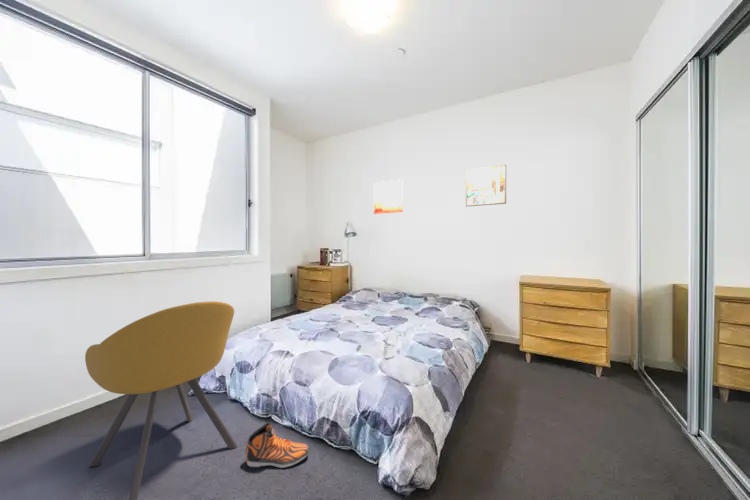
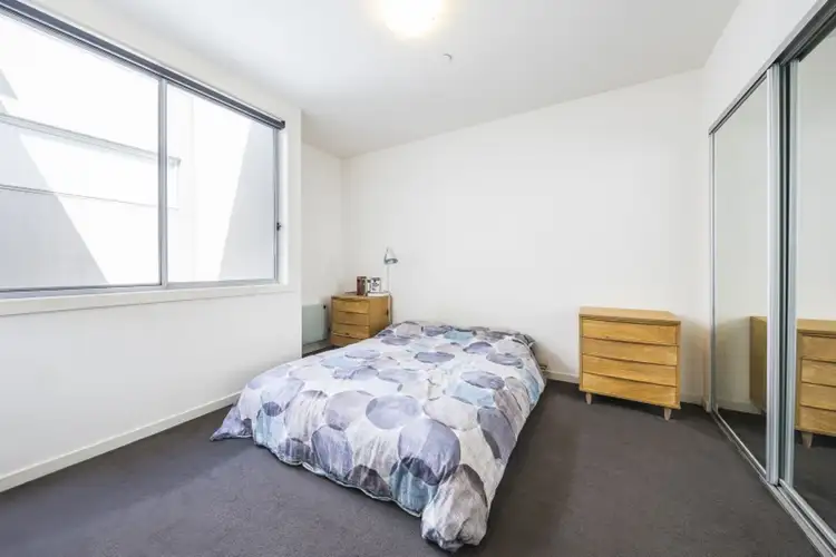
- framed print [465,164,507,207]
- chair [84,300,239,500]
- sneaker [245,422,310,469]
- wall art [373,178,403,215]
